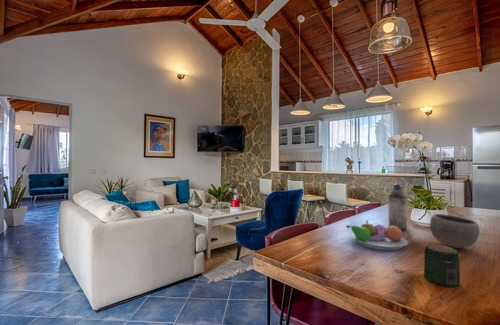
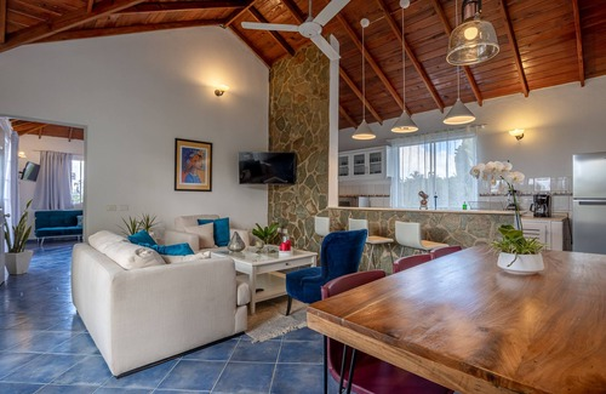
- jar [423,244,461,288]
- water bottle [388,183,408,232]
- fruit bowl [345,220,409,251]
- bowl [429,213,480,249]
